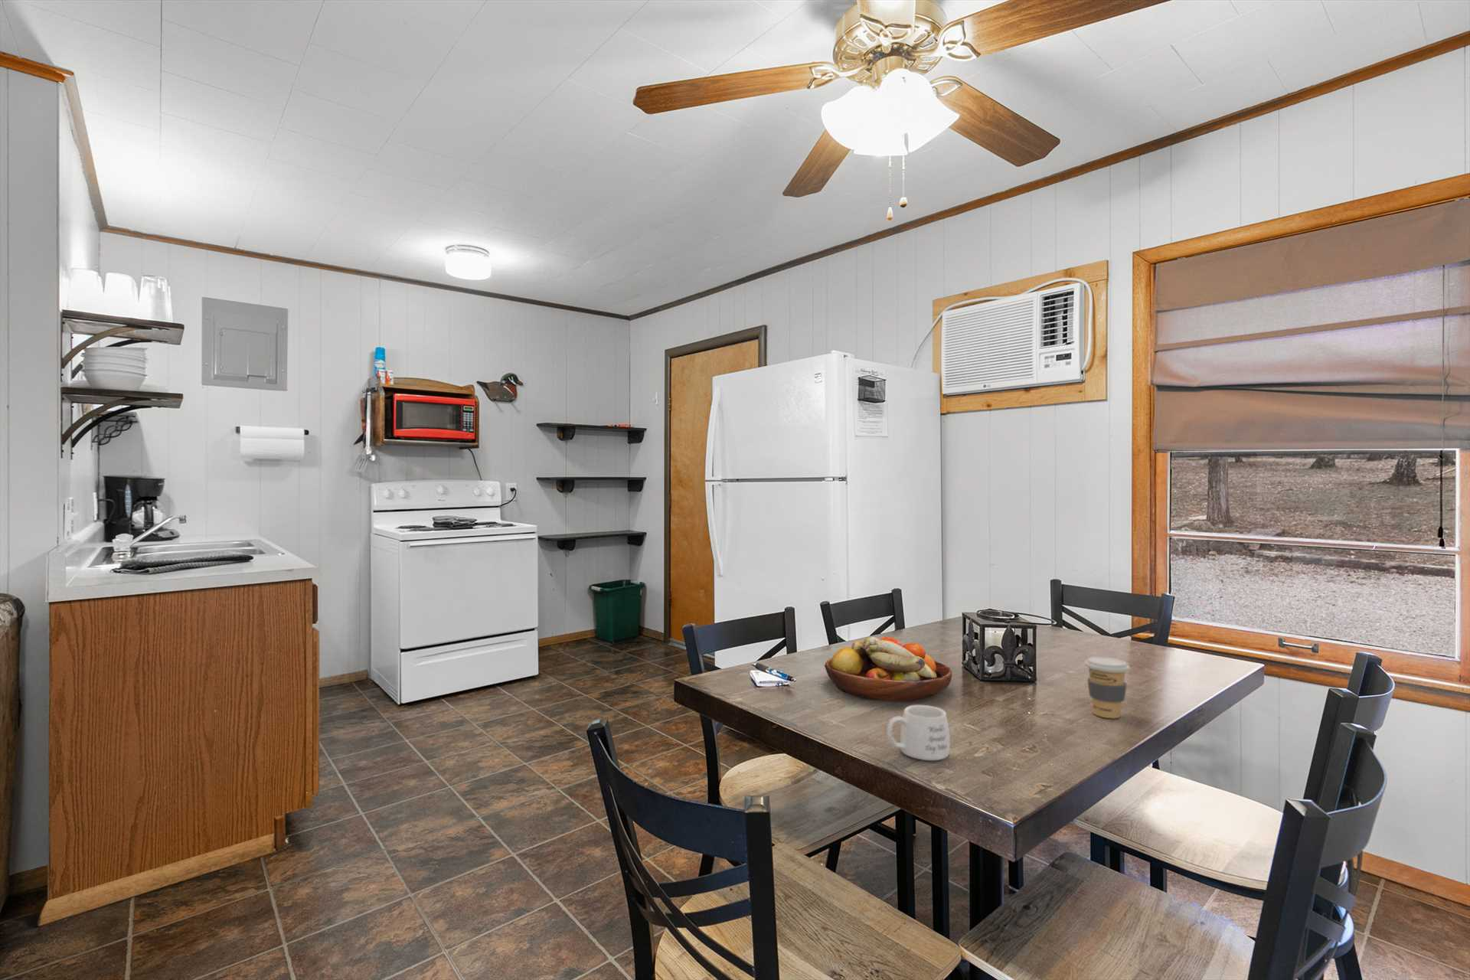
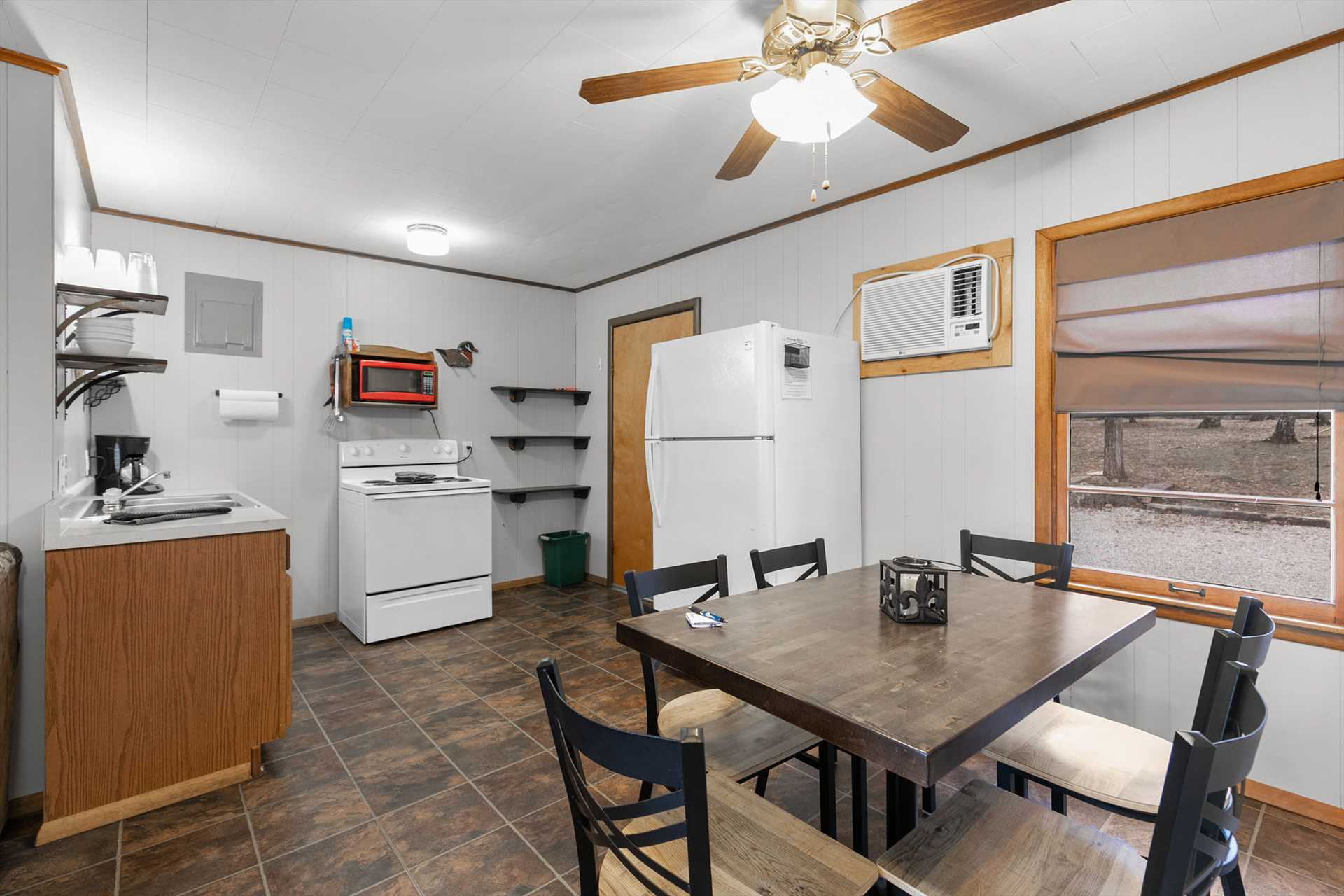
- coffee cup [1084,656,1131,719]
- mug [887,704,950,761]
- fruit bowl [824,637,954,702]
